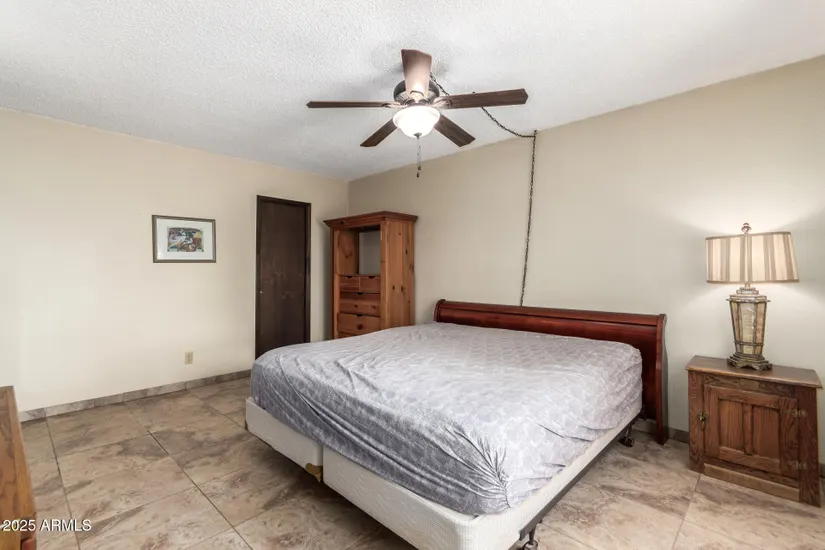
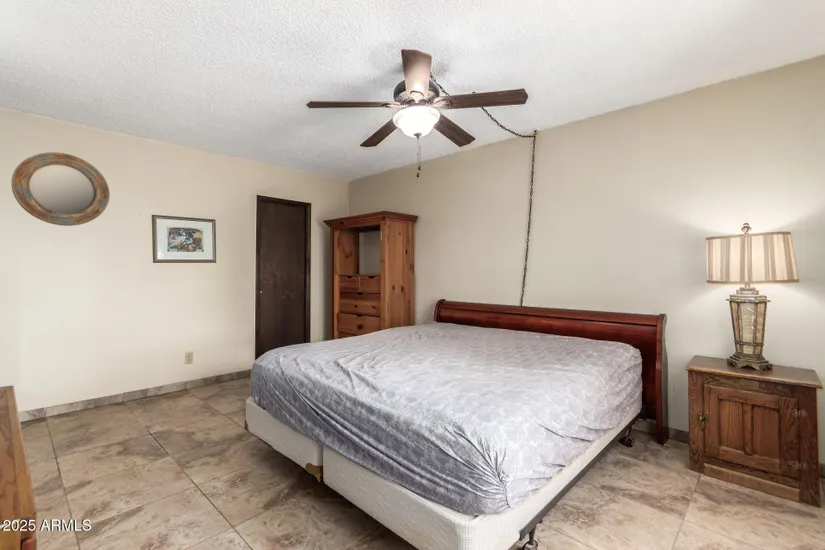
+ home mirror [10,151,111,227]
